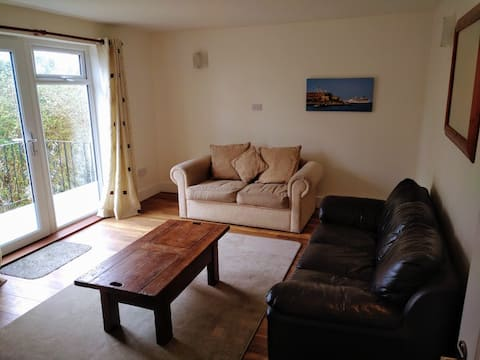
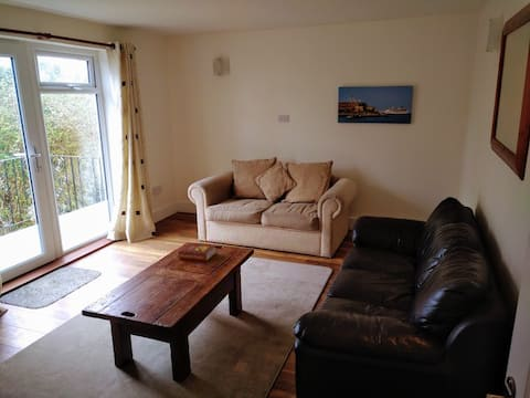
+ book [178,242,218,262]
